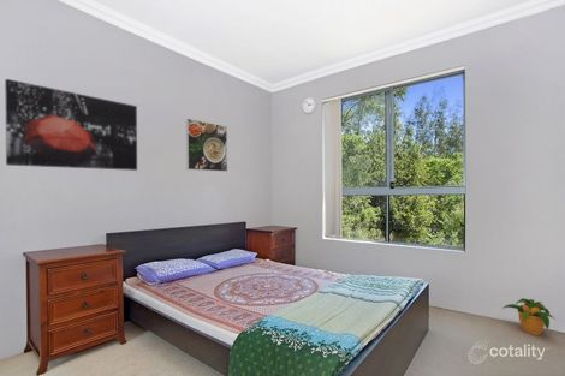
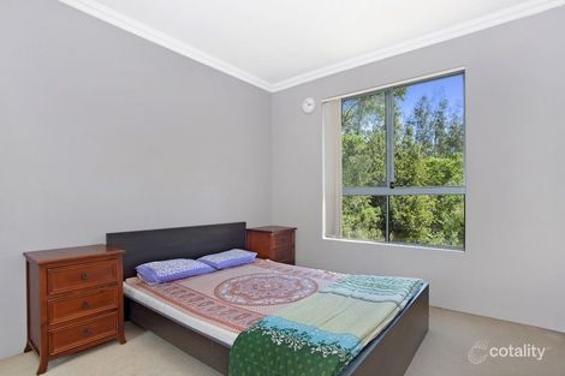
- potted plant [501,297,557,336]
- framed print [185,118,228,173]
- wall art [4,78,138,172]
